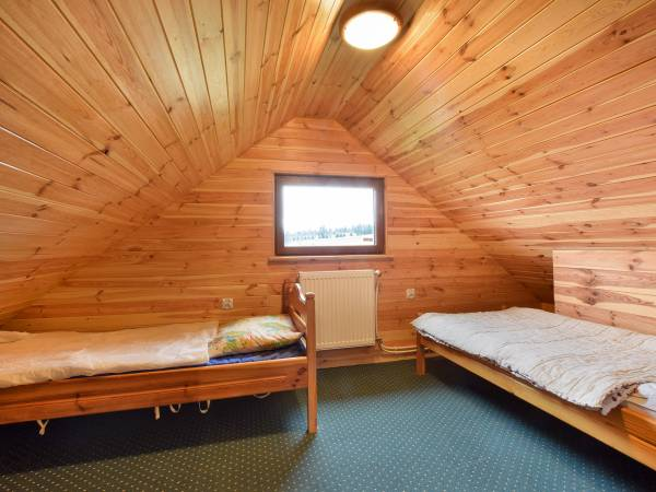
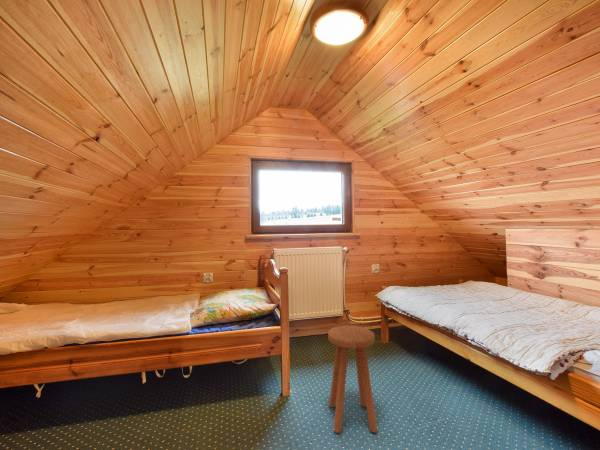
+ stool [327,325,378,434]
